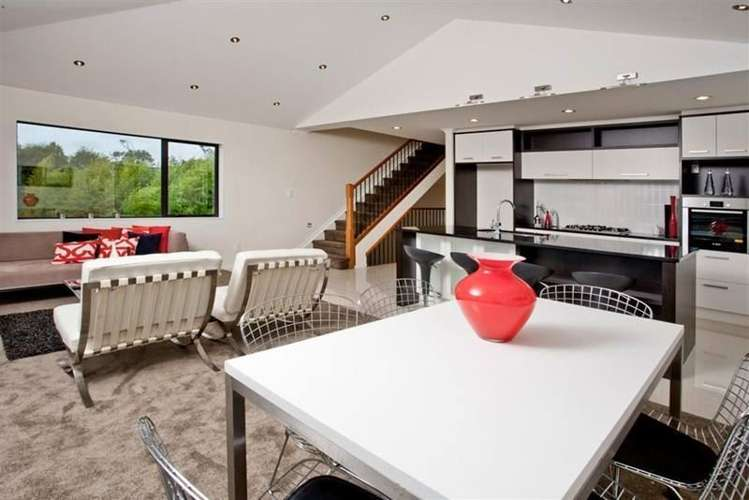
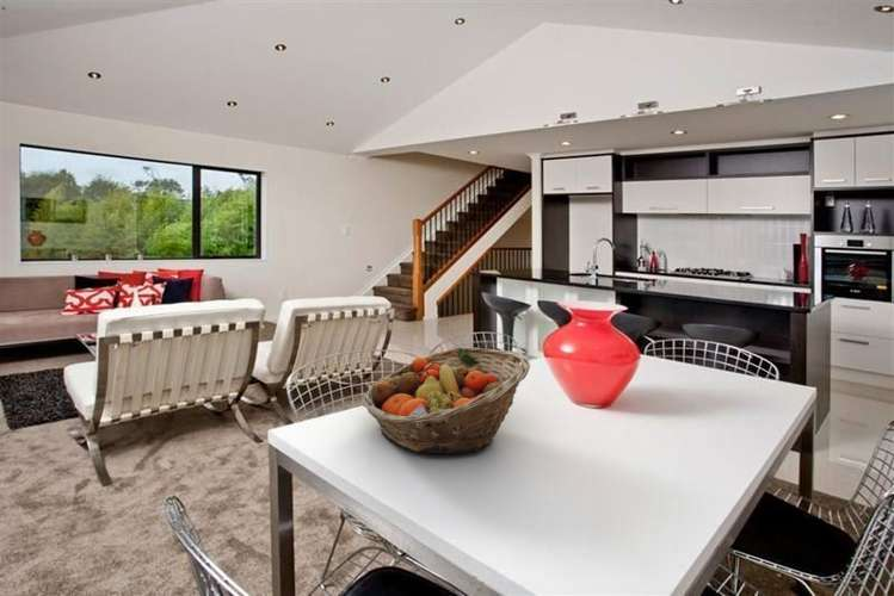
+ fruit basket [362,347,531,454]
